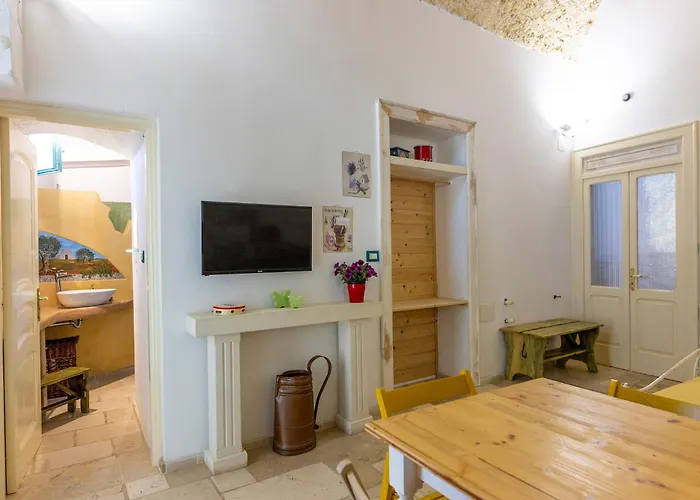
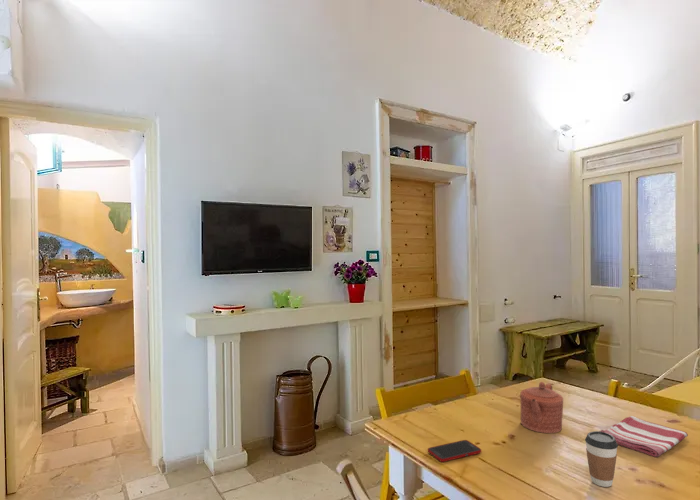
+ teapot [520,381,564,434]
+ cell phone [427,439,482,463]
+ coffee cup [584,430,619,488]
+ dish towel [599,415,689,458]
